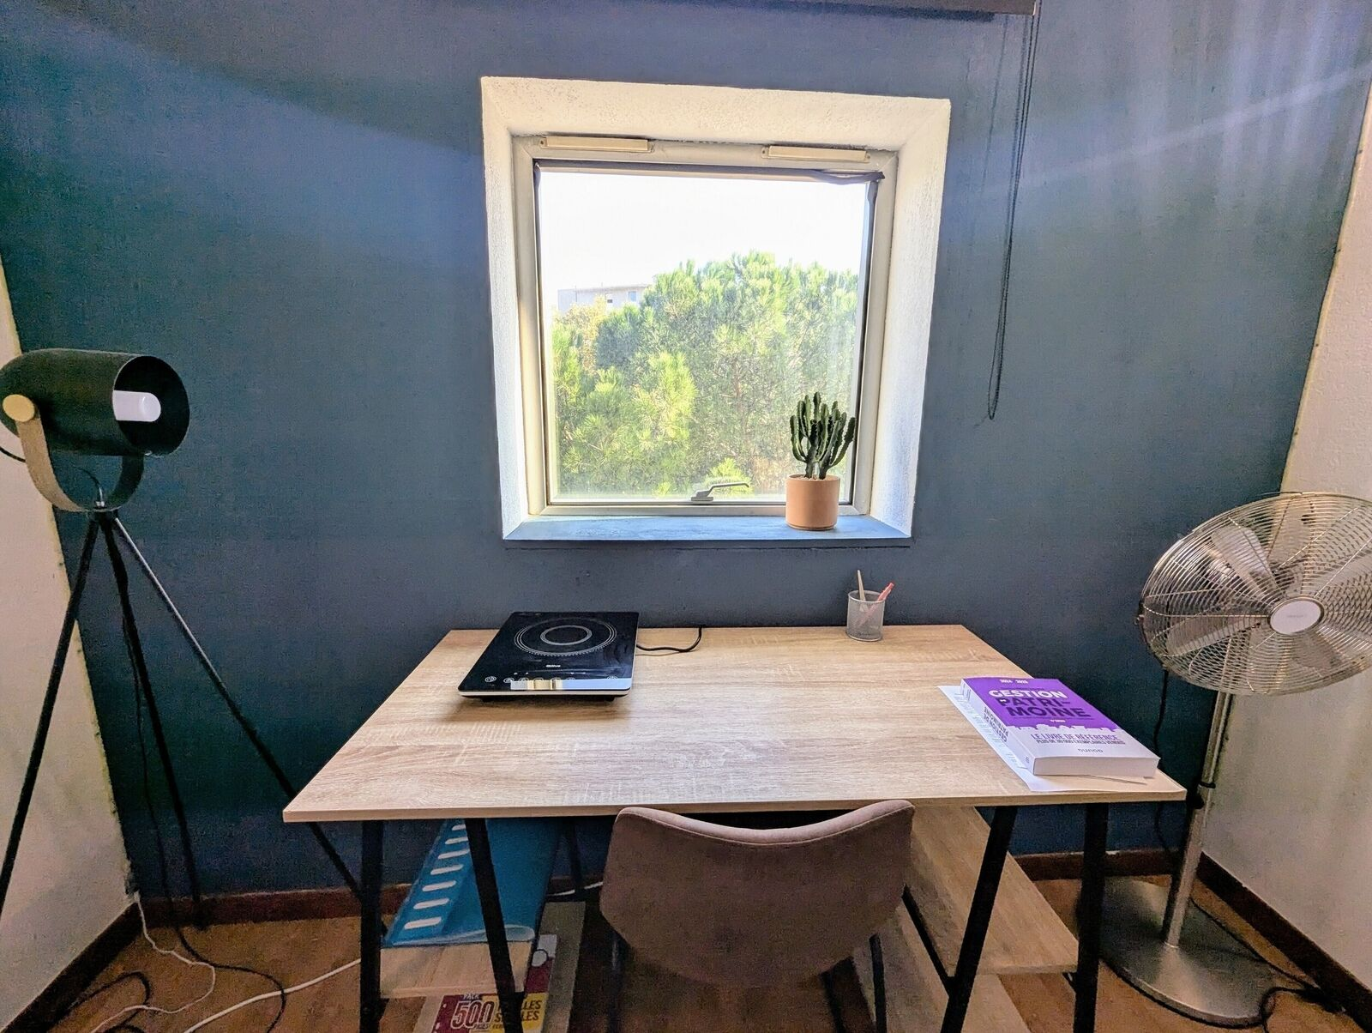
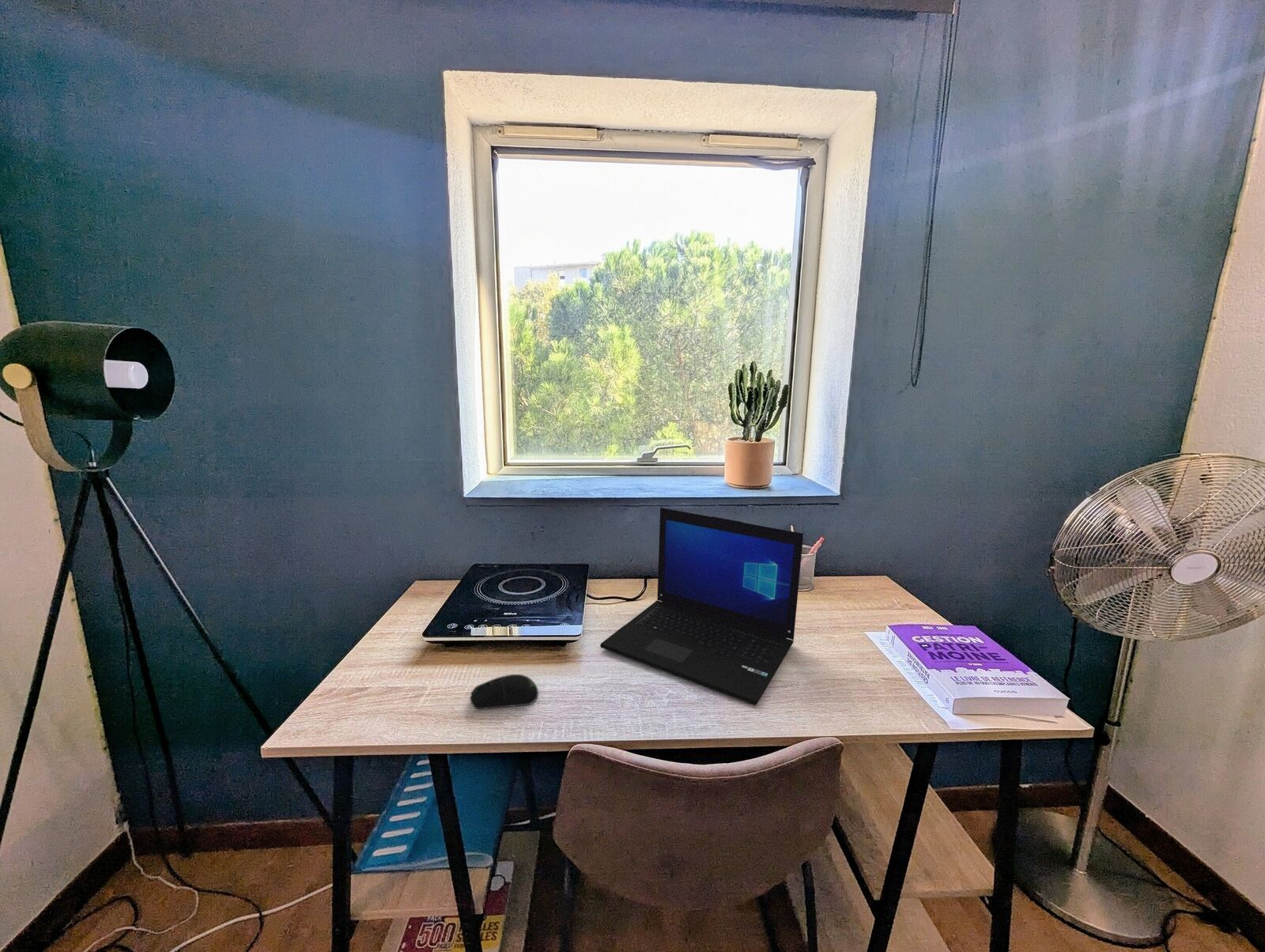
+ computer mouse [469,674,539,710]
+ laptop [599,507,804,706]
